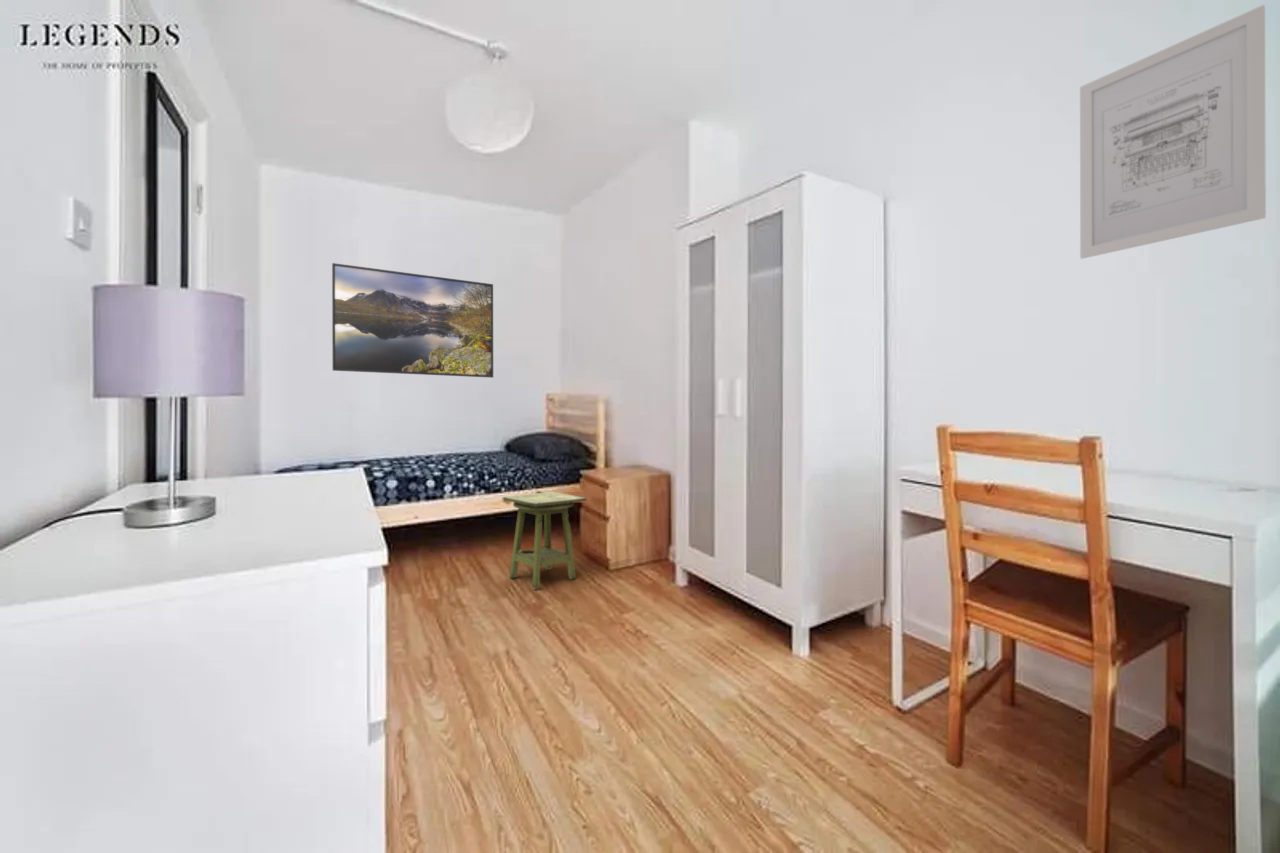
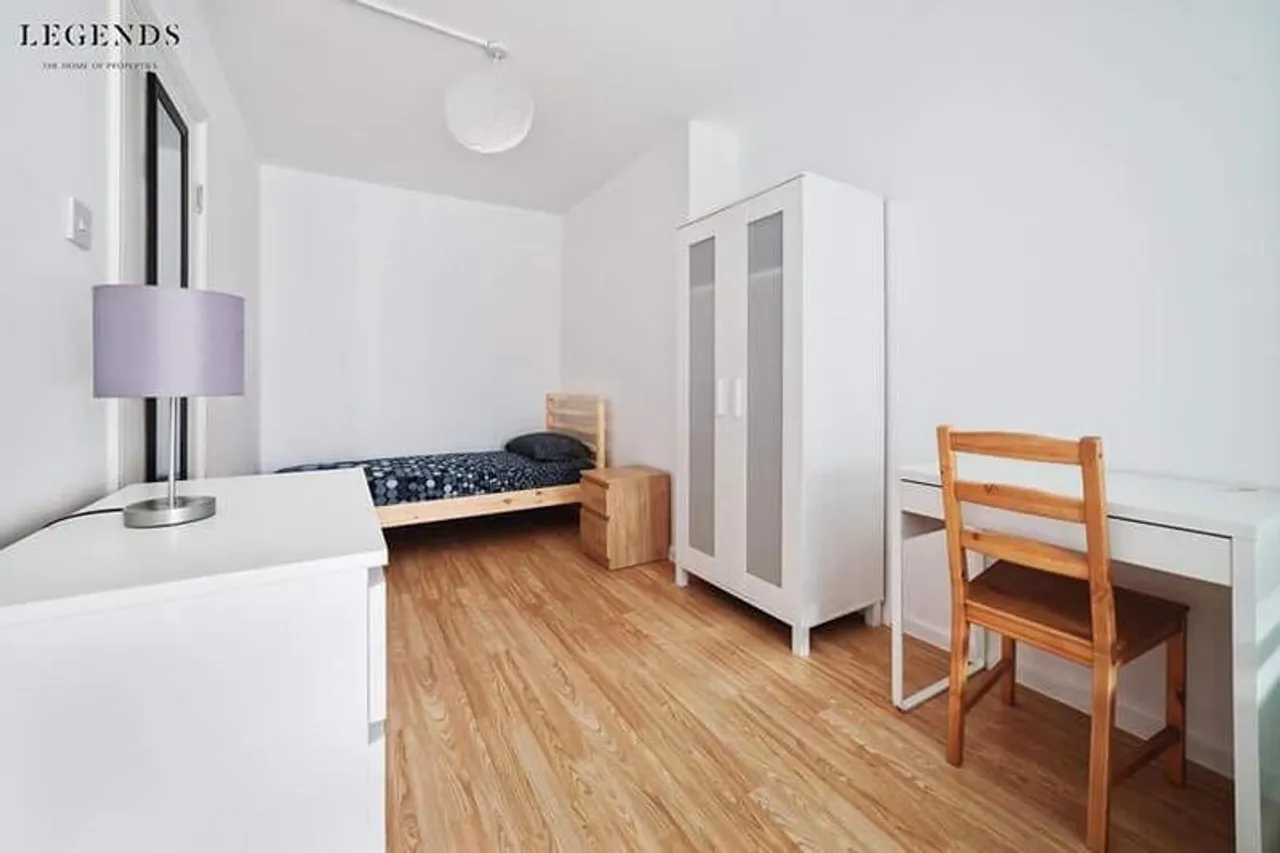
- wall art [1079,4,1267,260]
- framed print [331,262,494,379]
- side table [502,491,588,589]
